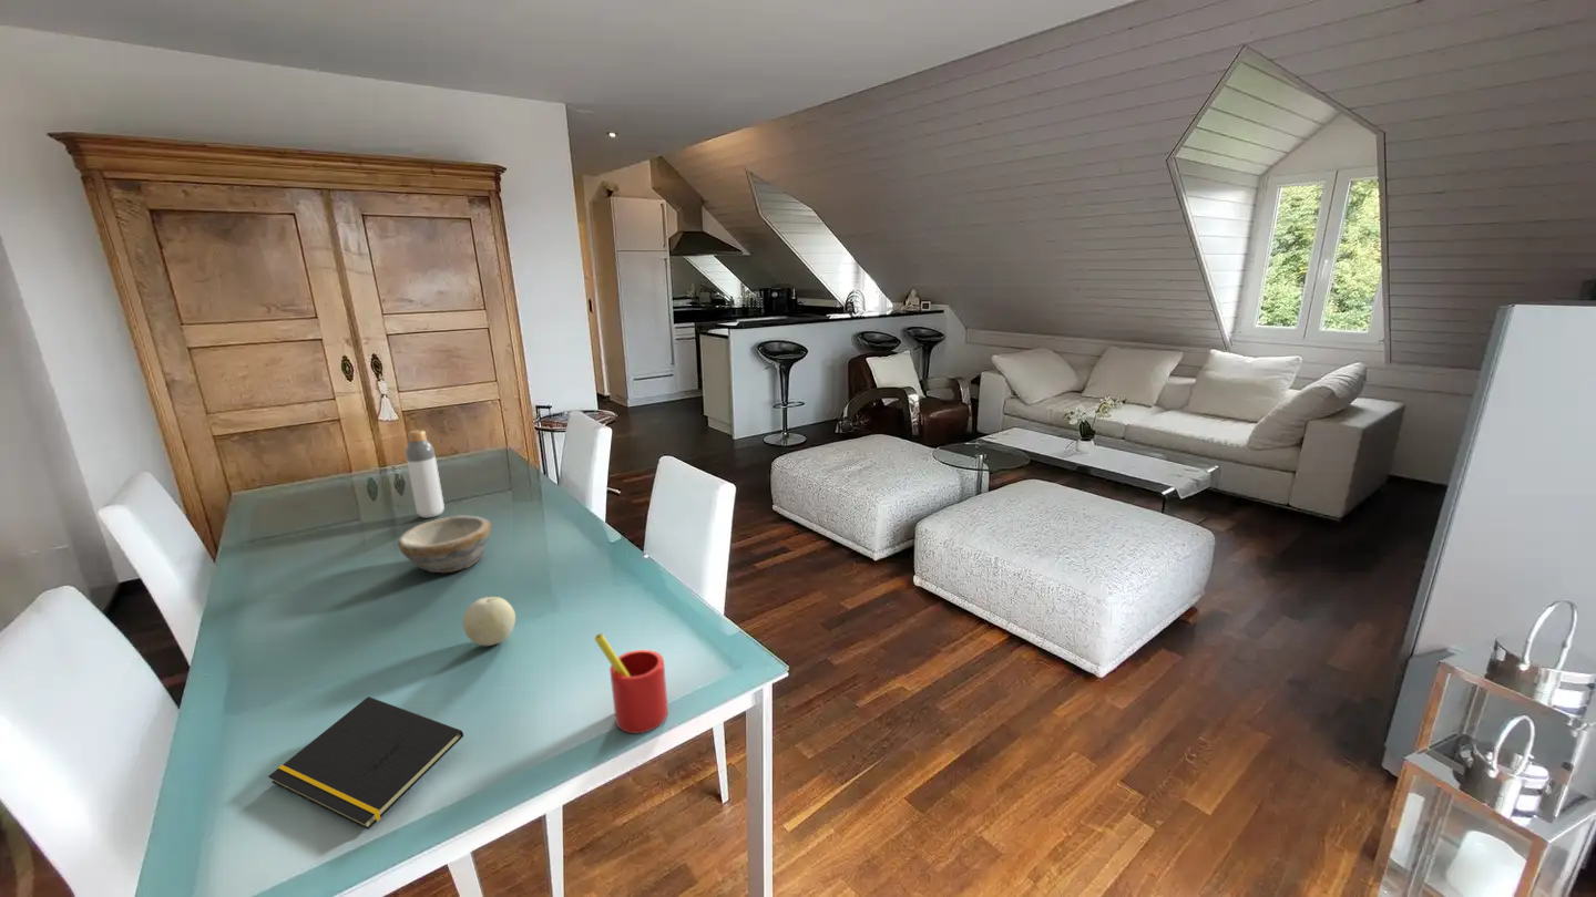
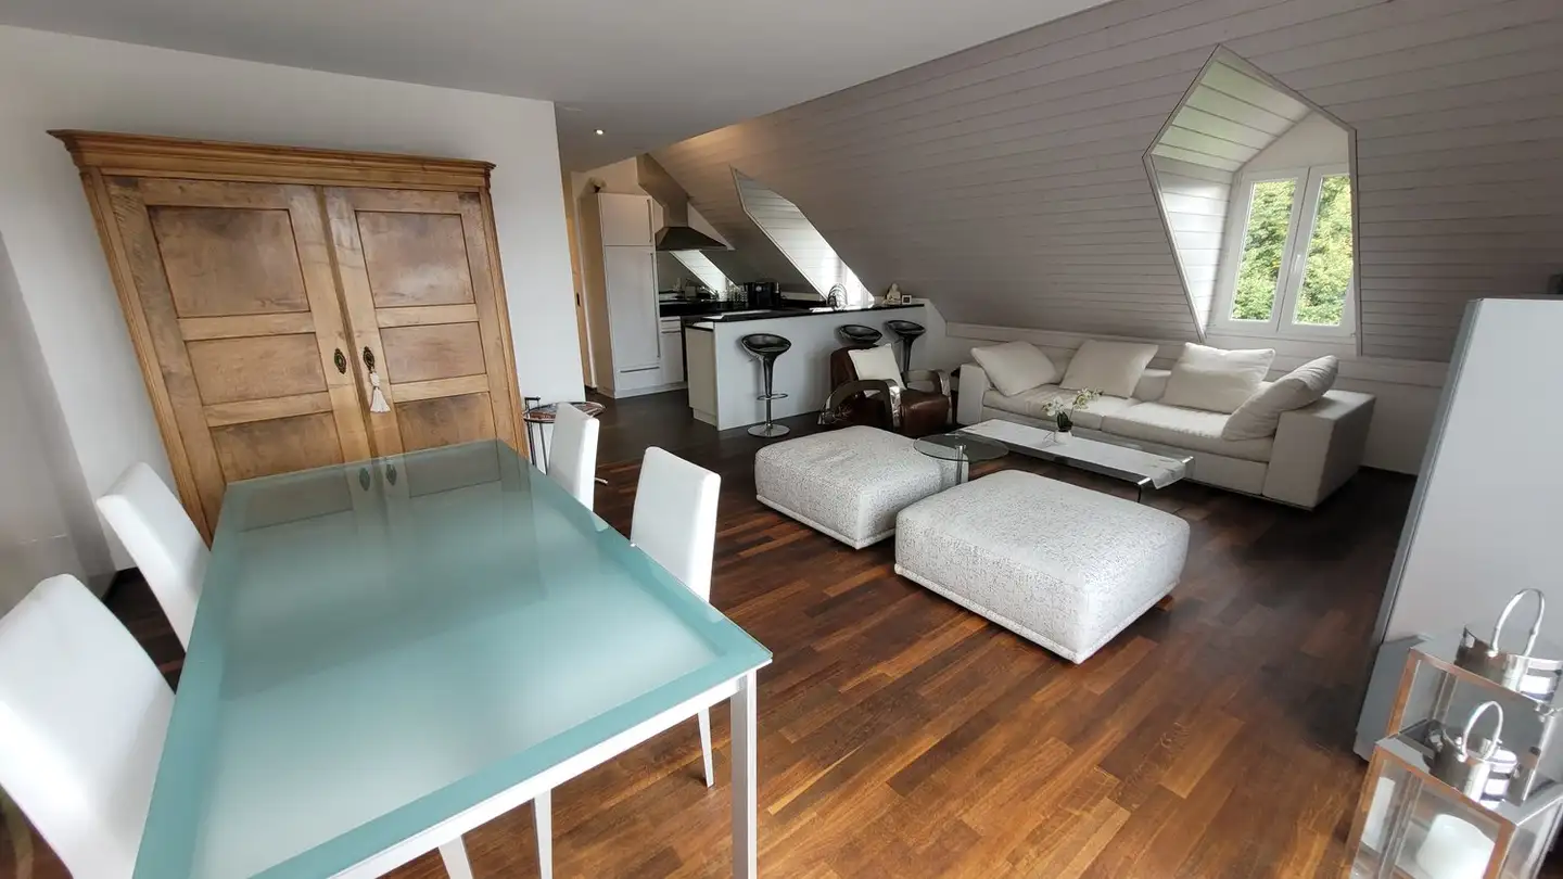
- notepad [267,695,464,831]
- fruit [462,596,516,647]
- straw [593,632,669,734]
- bowl [397,514,492,574]
- bottle [405,429,446,518]
